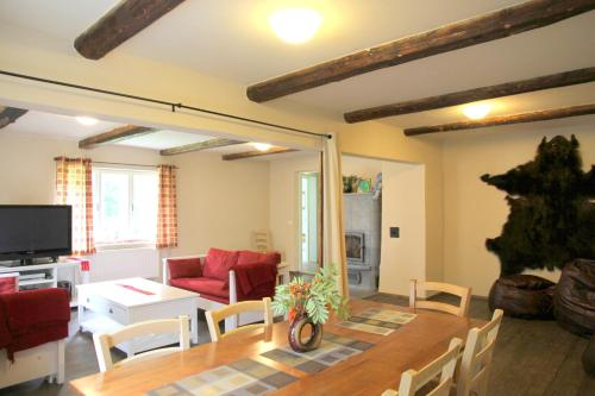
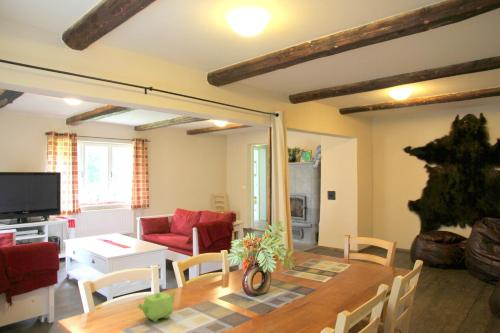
+ teapot [137,289,178,323]
